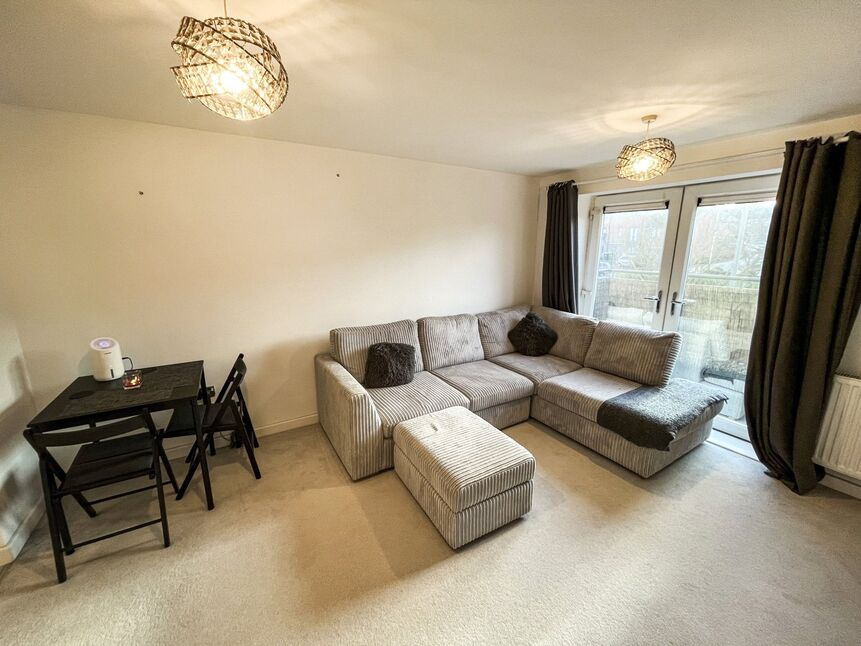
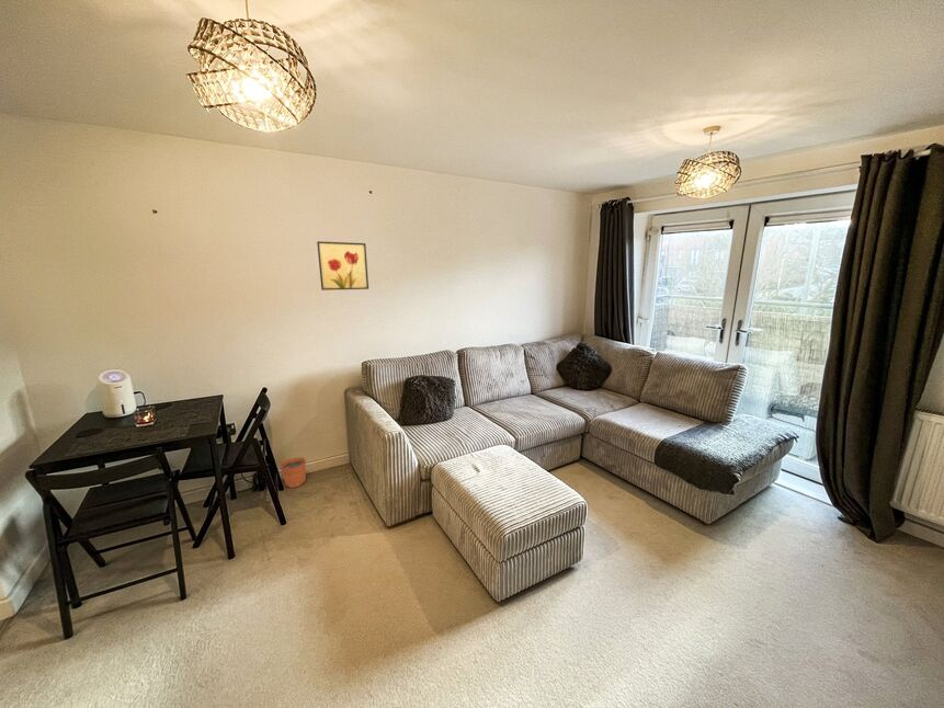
+ plant pot [280,452,307,489]
+ wall art [316,240,369,292]
